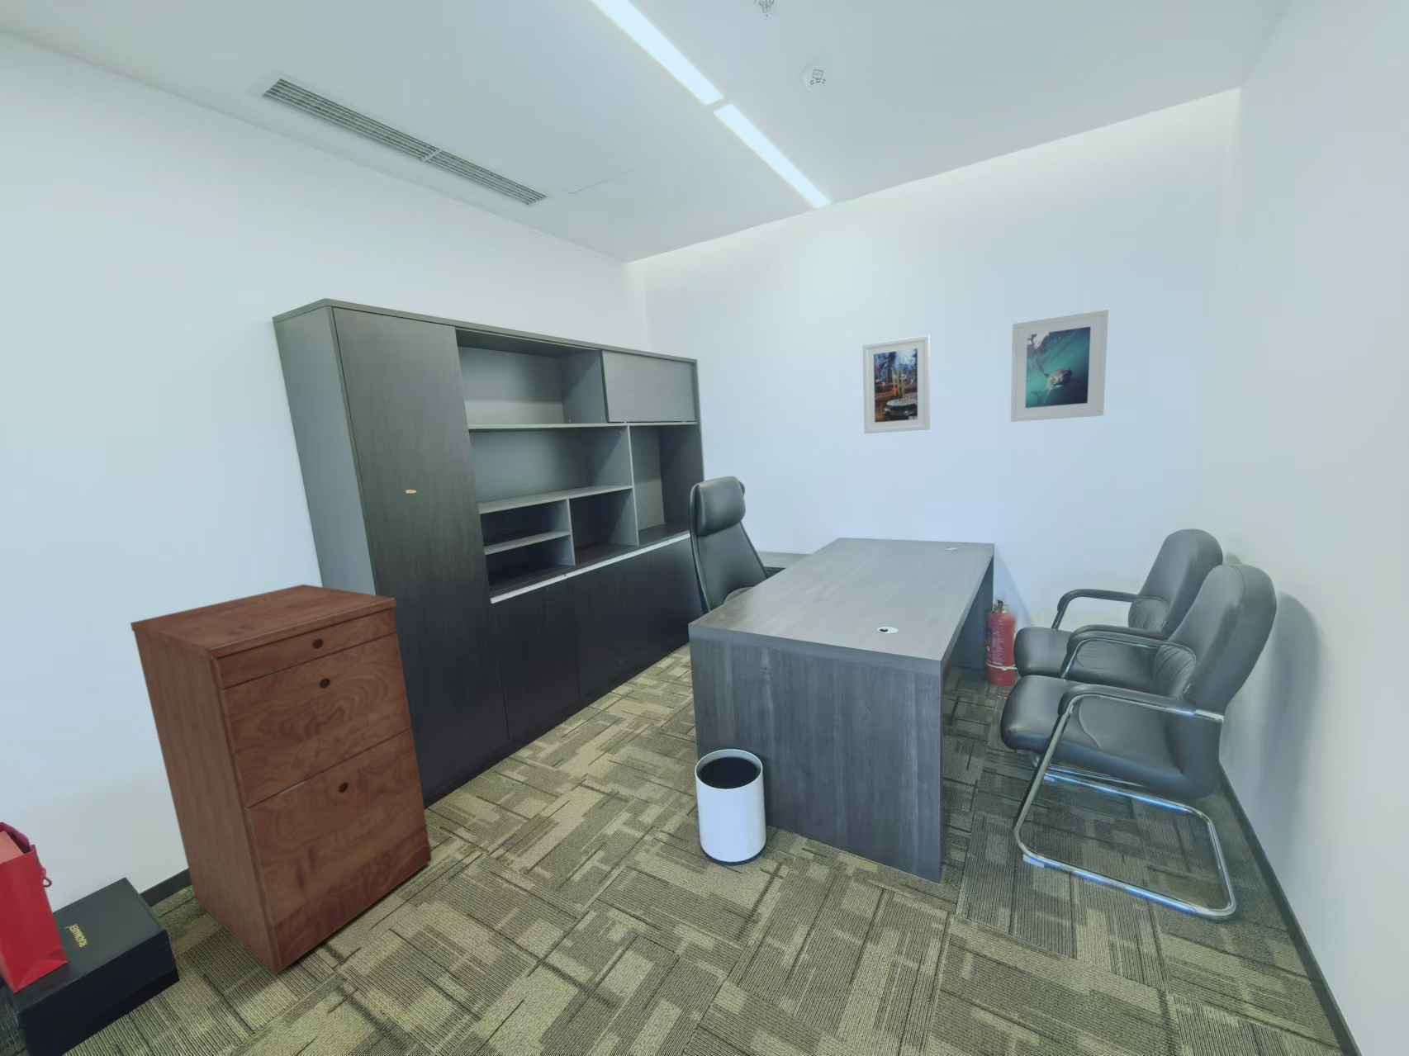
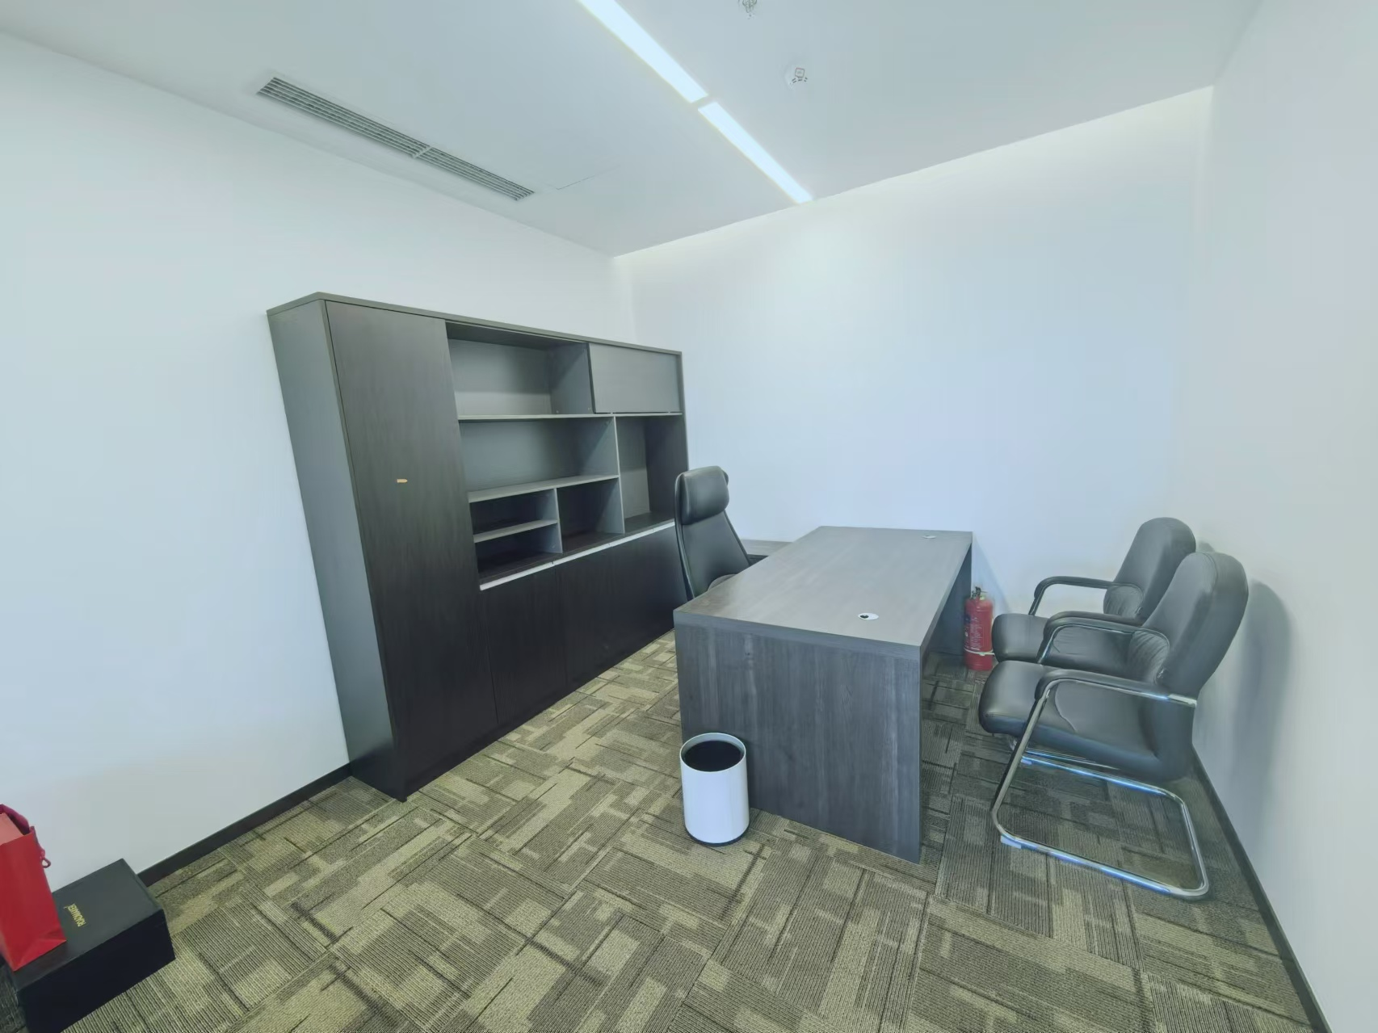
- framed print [1010,308,1109,423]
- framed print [862,334,931,435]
- filing cabinet [130,583,433,976]
